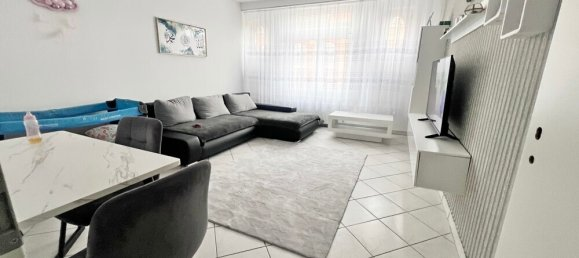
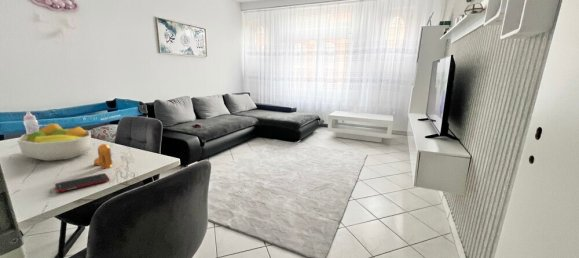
+ cell phone [54,172,110,193]
+ fruit bowl [16,122,92,162]
+ pepper shaker [93,143,113,169]
